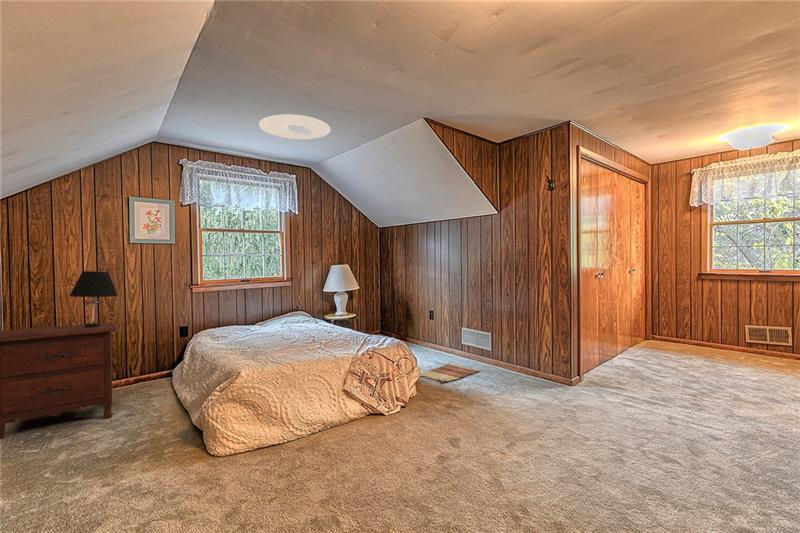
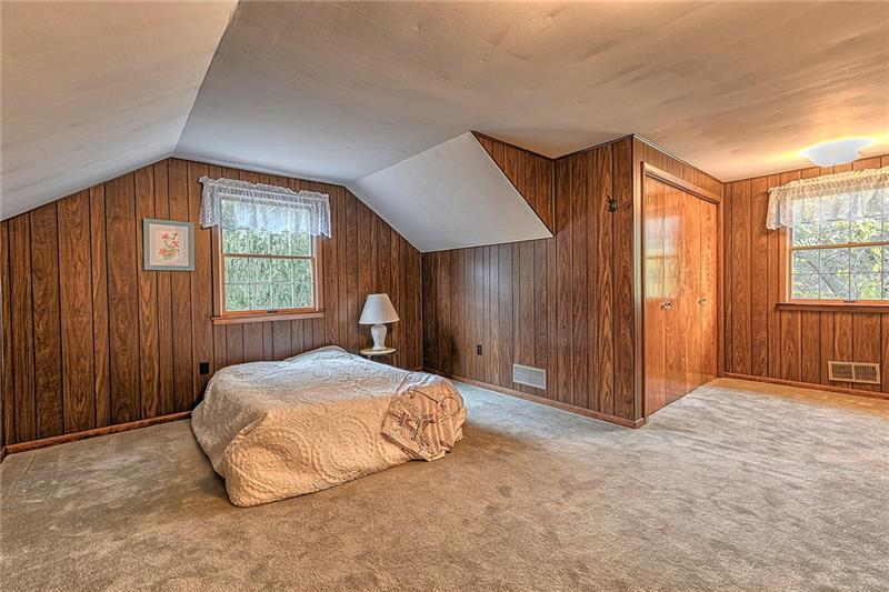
- table lamp [68,270,119,327]
- rug [419,362,482,383]
- ceiling light [258,114,332,140]
- nightstand [0,321,116,440]
